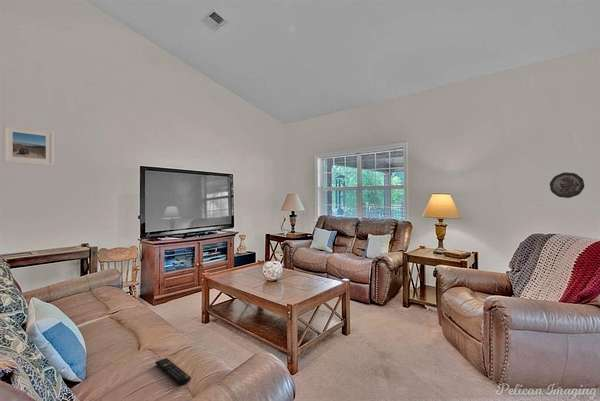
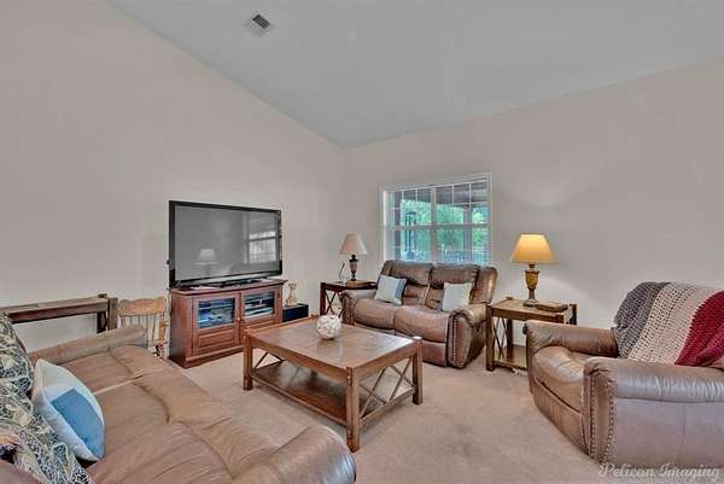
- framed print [2,123,55,167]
- decorative plate [549,172,585,199]
- remote control [154,357,192,386]
